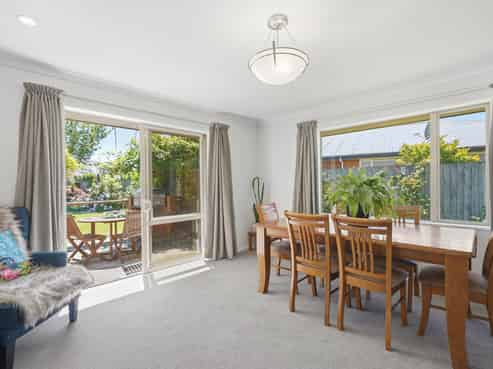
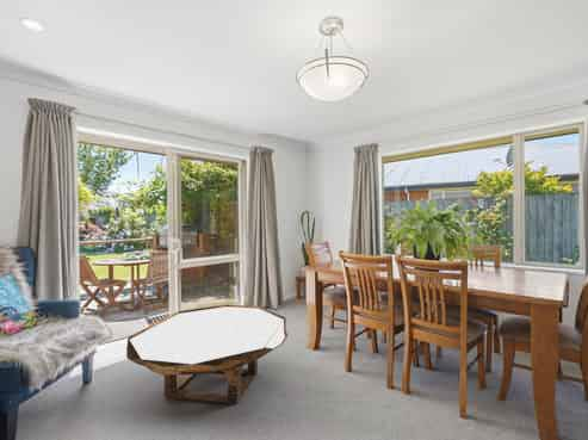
+ coffee table [125,304,289,405]
